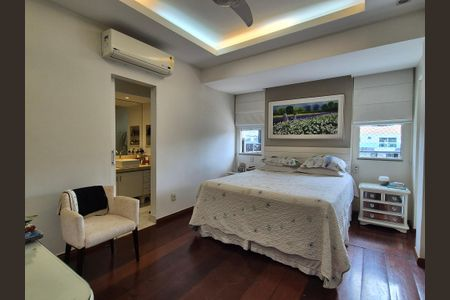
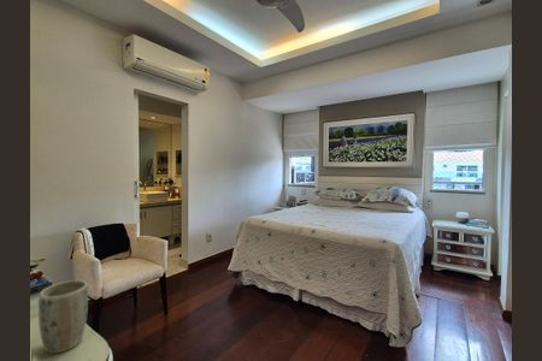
+ plant pot [37,279,89,355]
